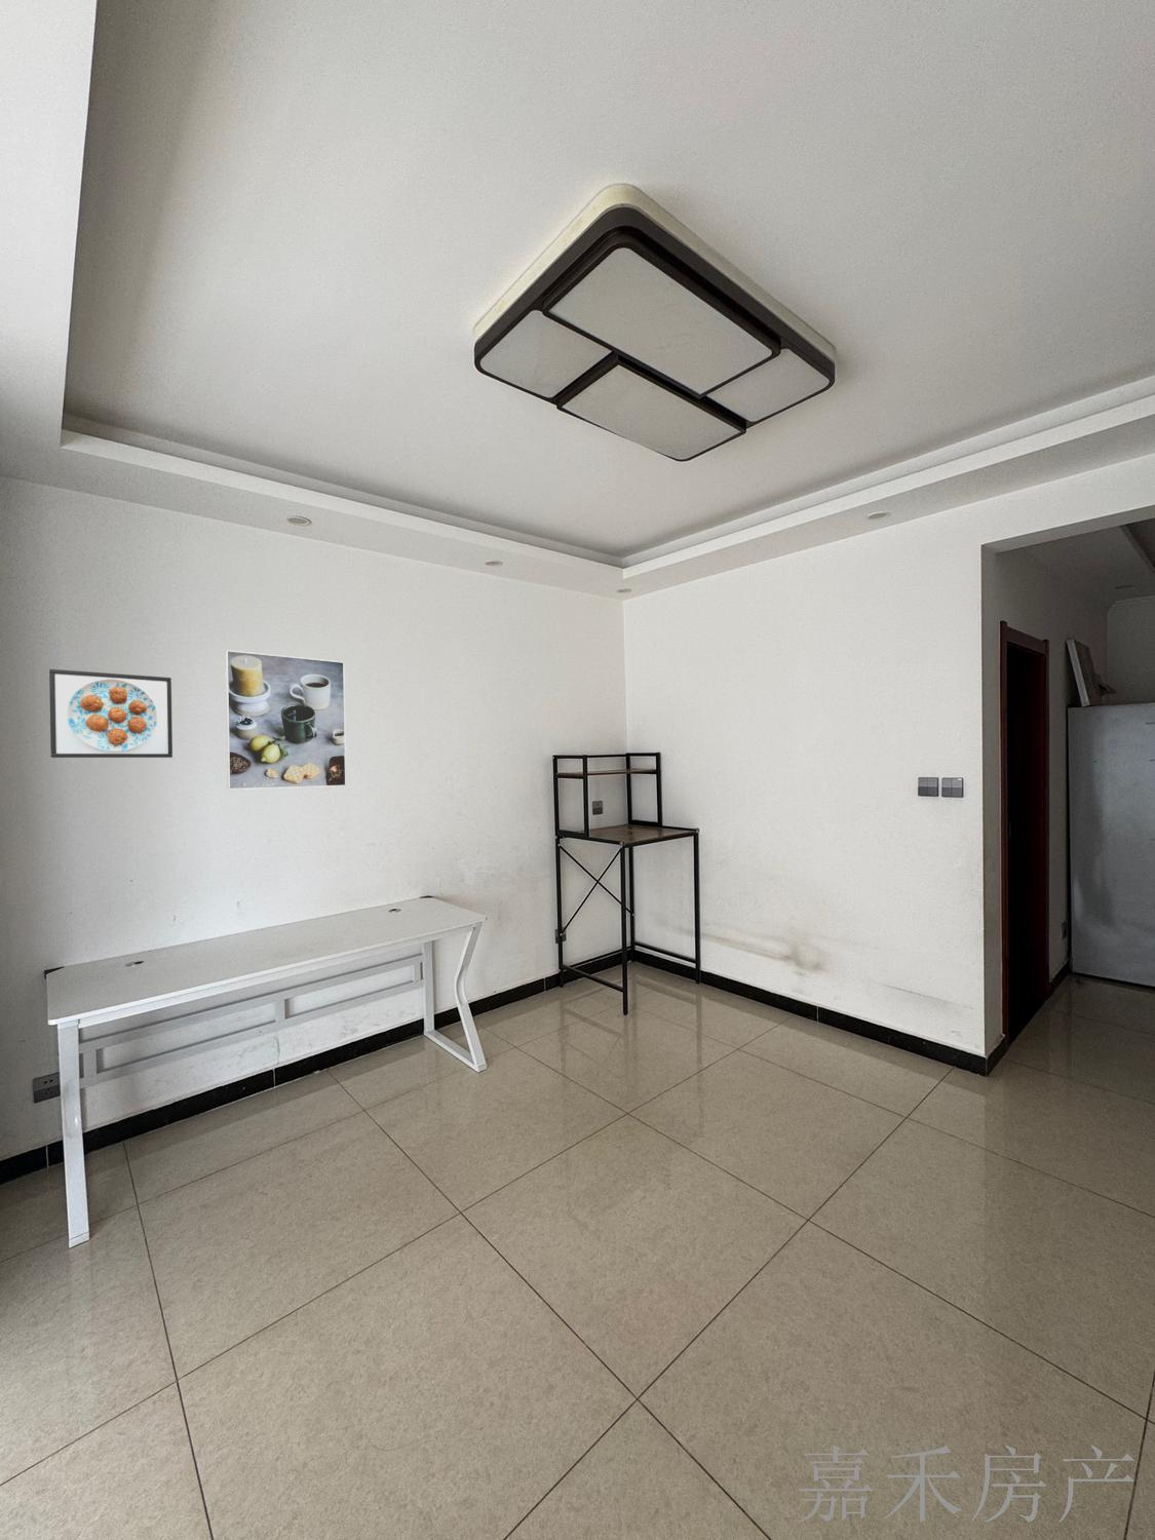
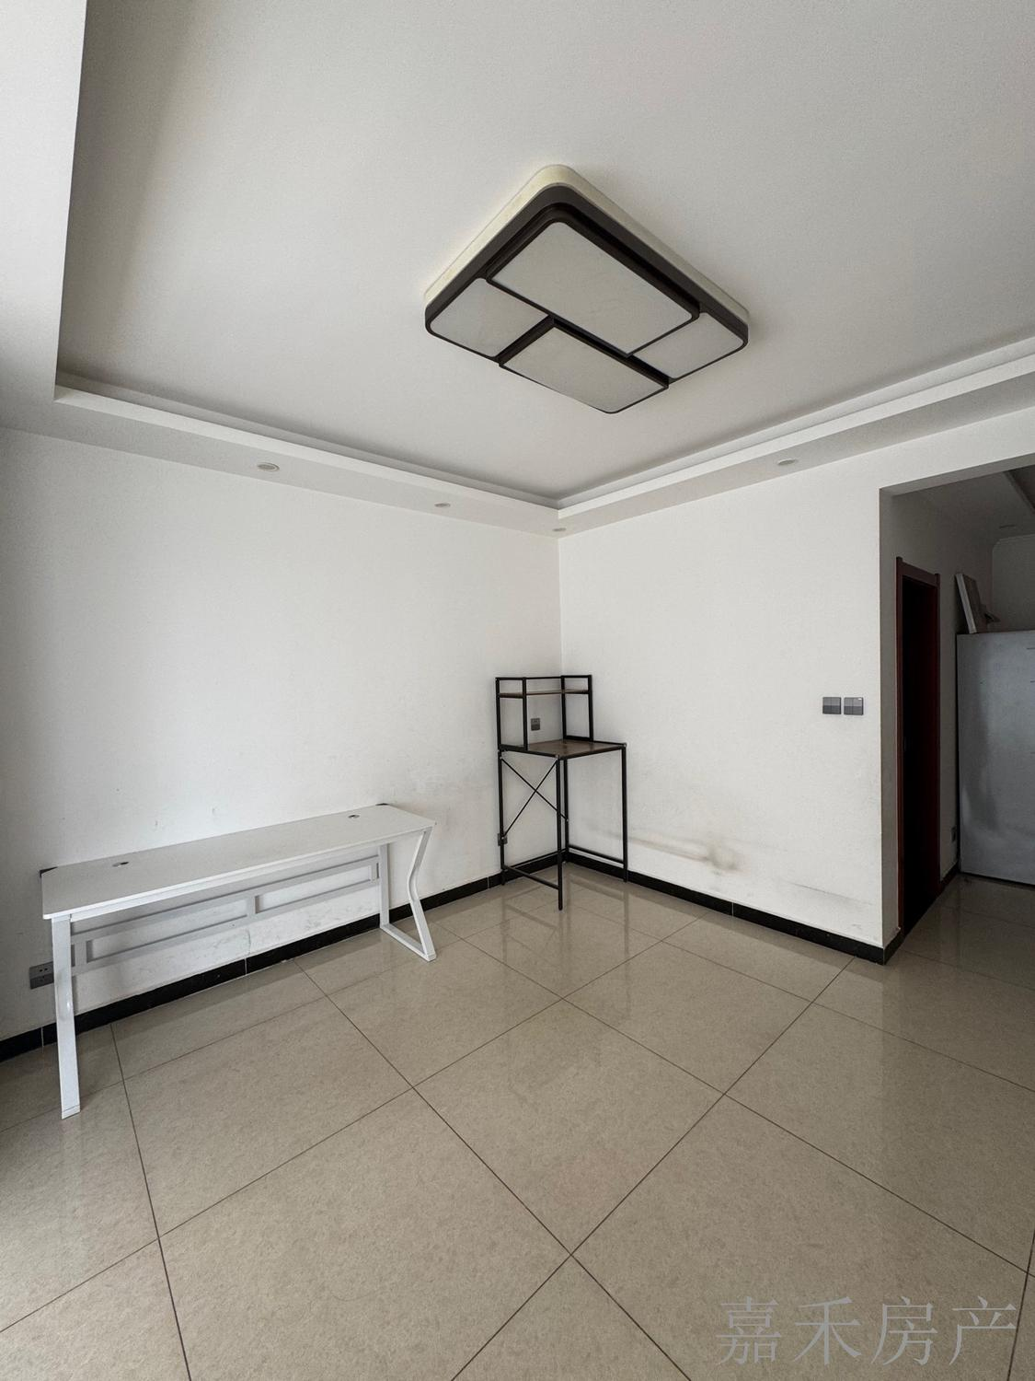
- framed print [223,649,347,791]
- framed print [49,668,173,759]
